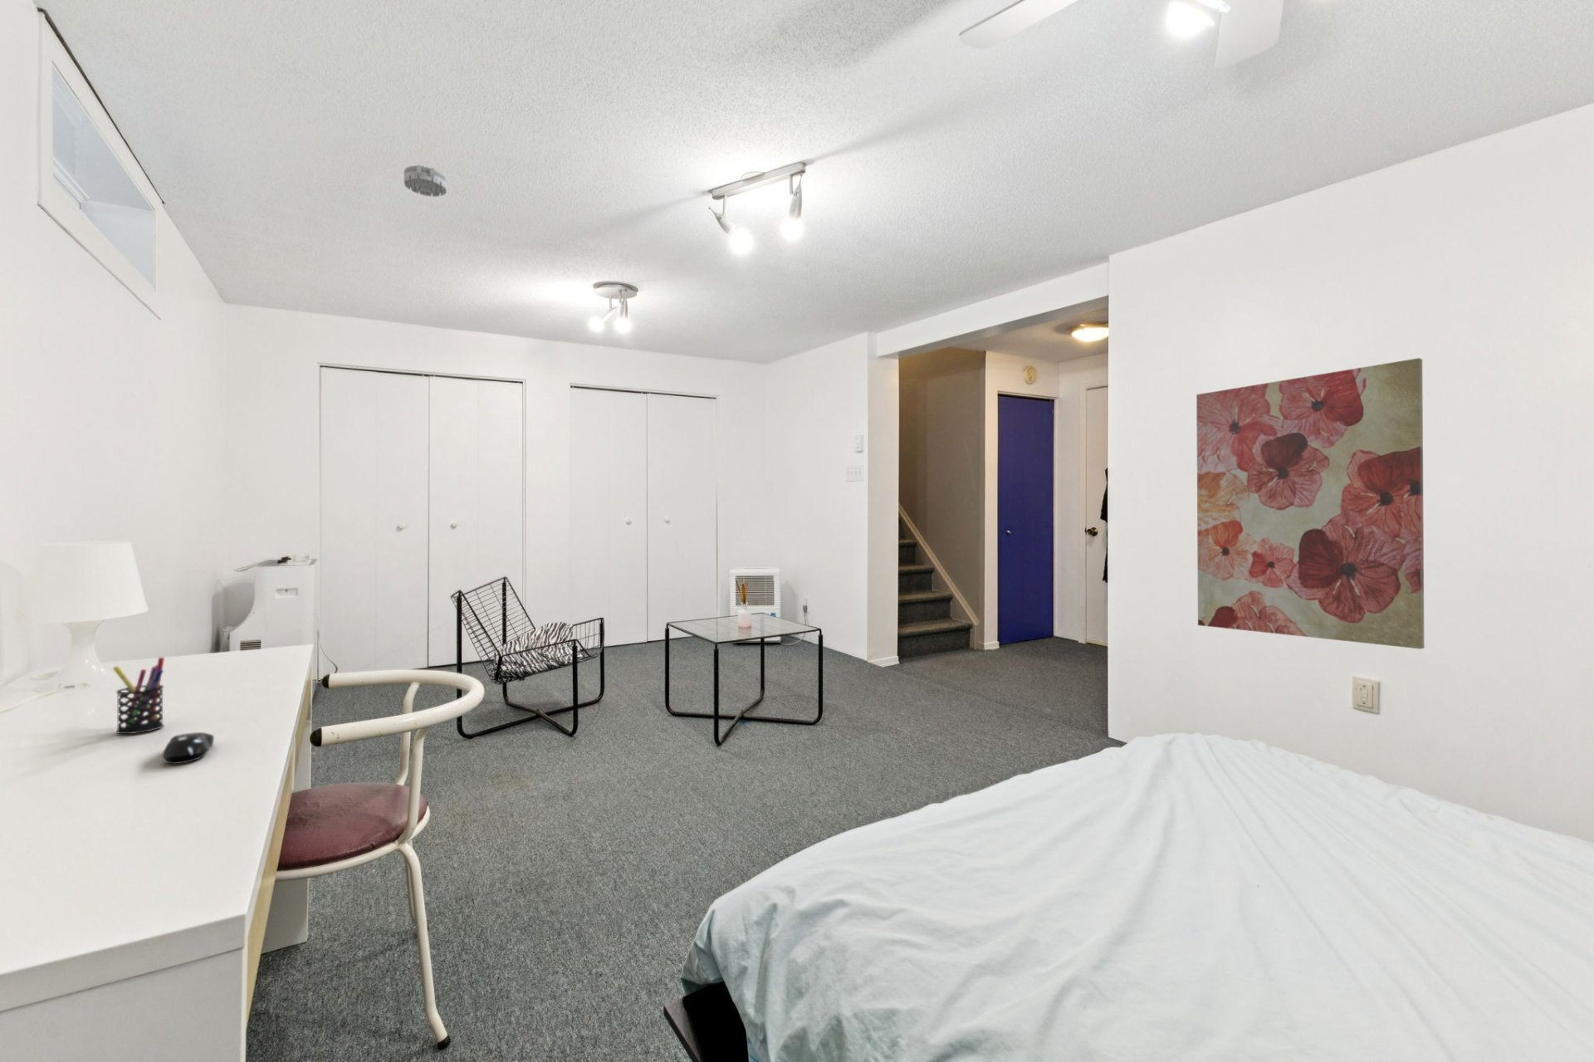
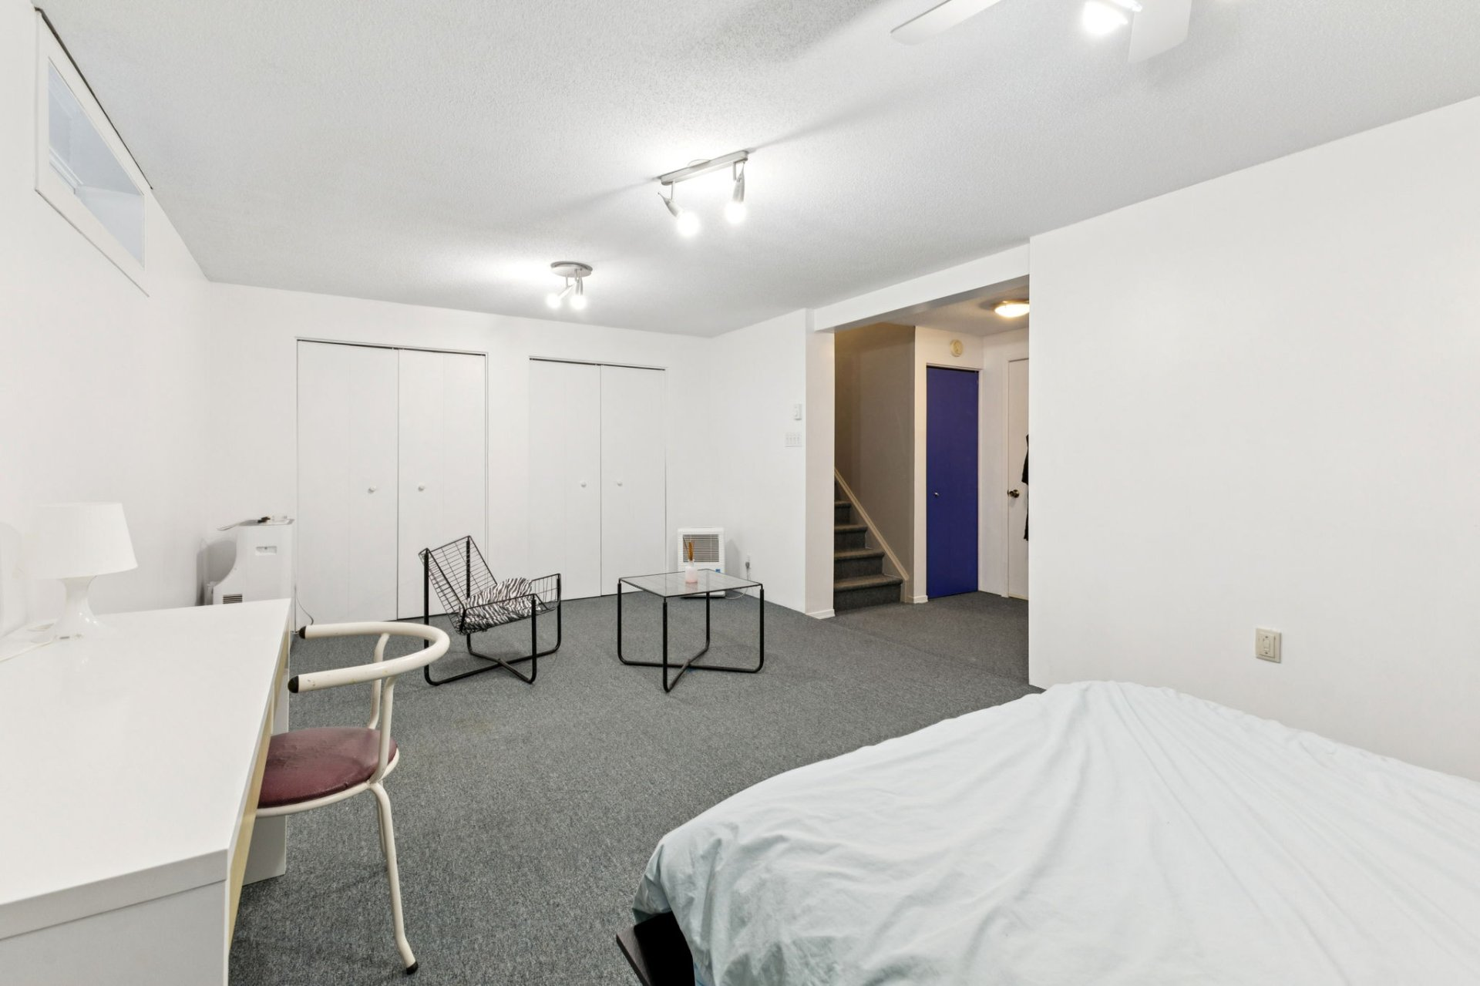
- wall art [1196,357,1426,651]
- pen holder [113,657,165,735]
- smoke detector [403,164,448,198]
- computer mouse [161,731,215,764]
